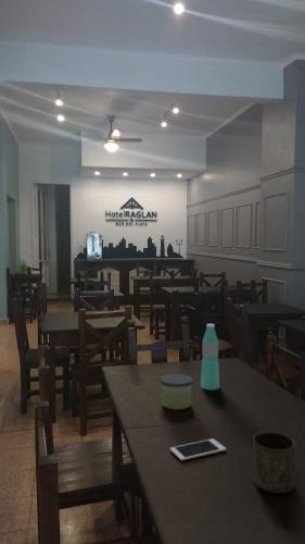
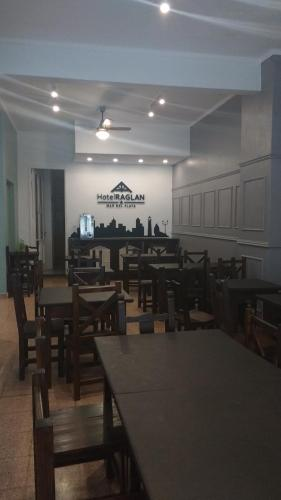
- candle [160,373,194,411]
- cell phone [169,437,227,461]
- cup [252,431,296,495]
- water bottle [200,323,220,391]
